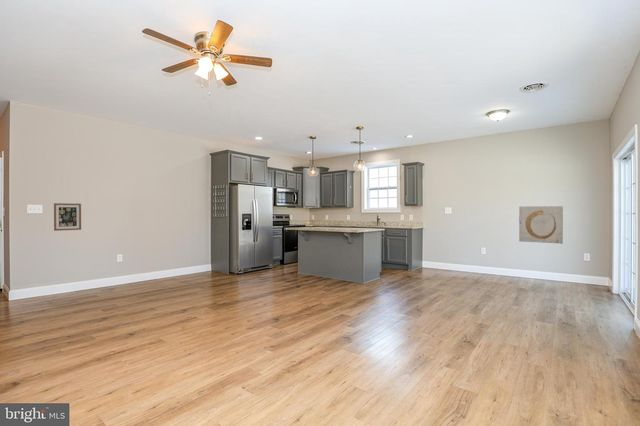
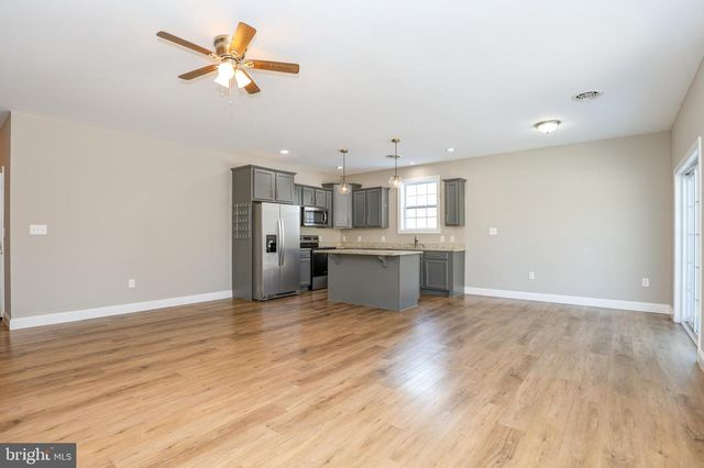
- wall art [518,205,564,245]
- wall art [53,202,82,232]
